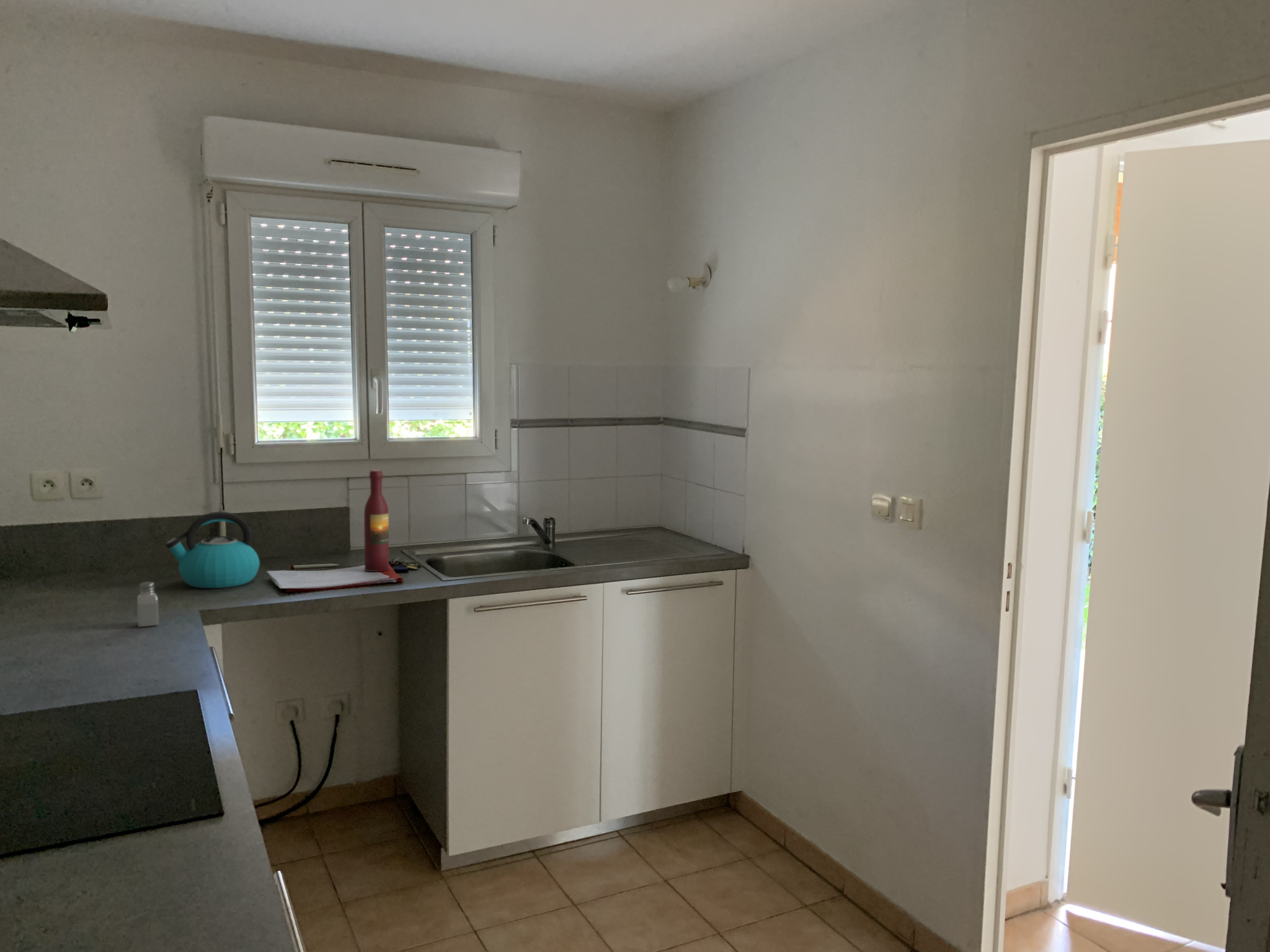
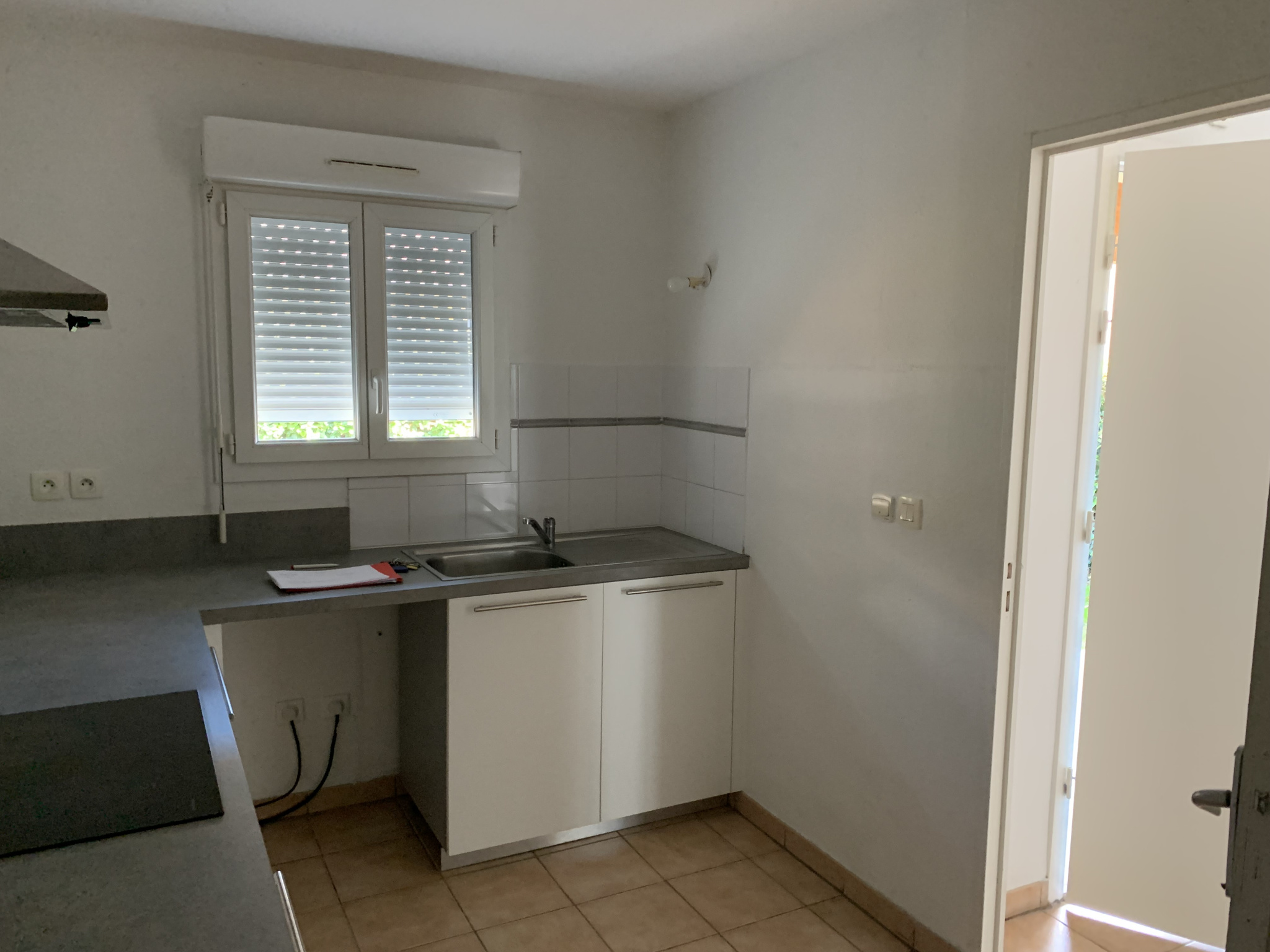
- saltshaker [136,581,159,627]
- wine bottle [363,469,389,572]
- kettle [165,511,260,589]
